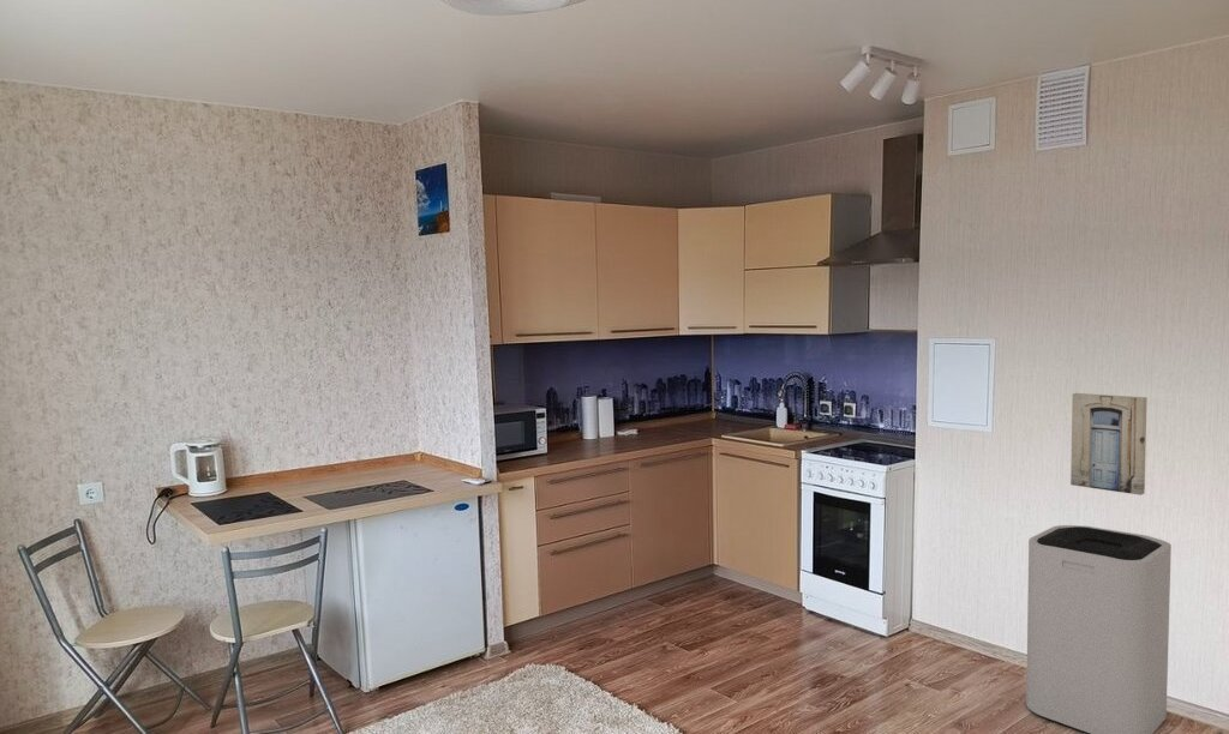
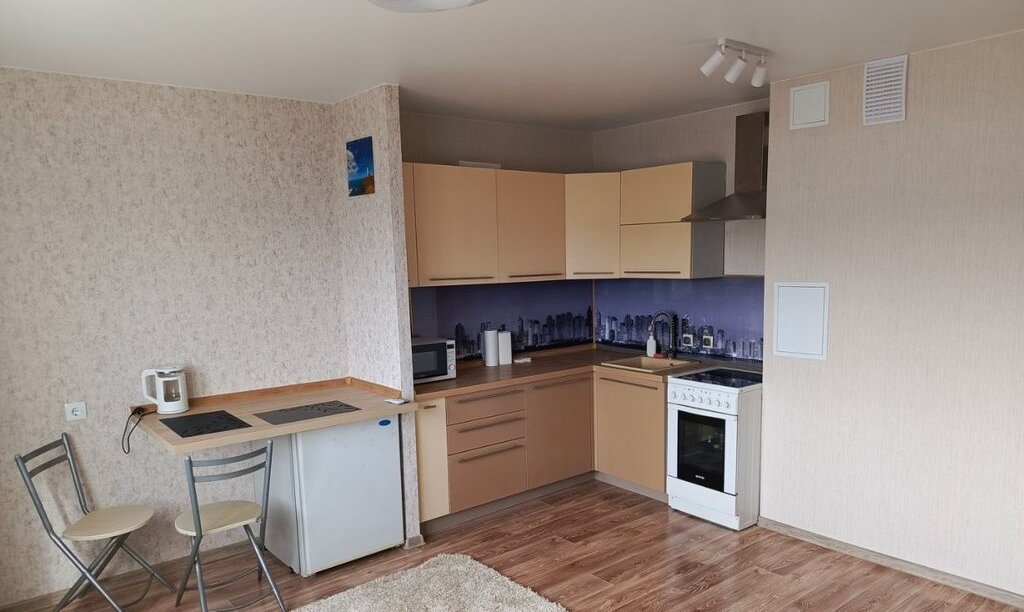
- wall art [1069,392,1149,497]
- trash can [1025,524,1173,734]
